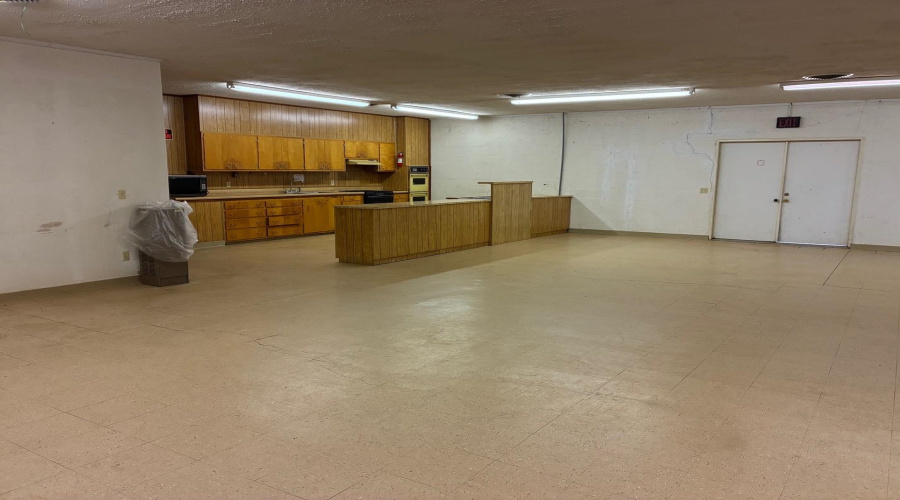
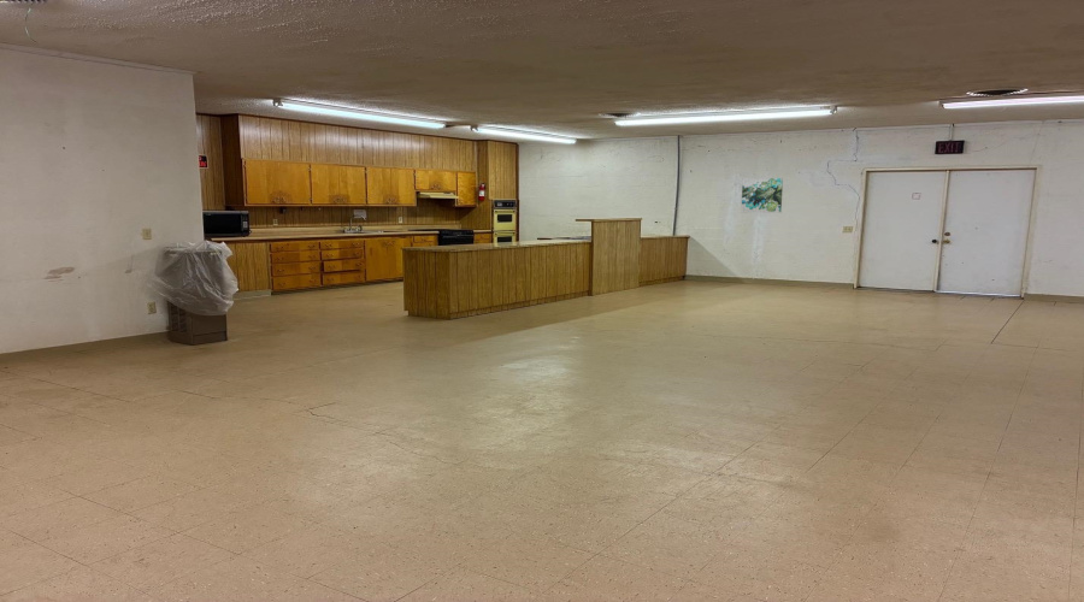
+ wall art [740,177,784,213]
